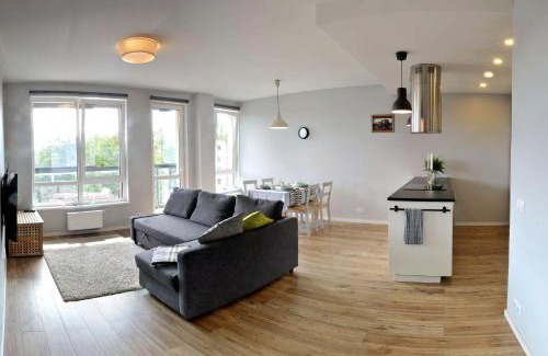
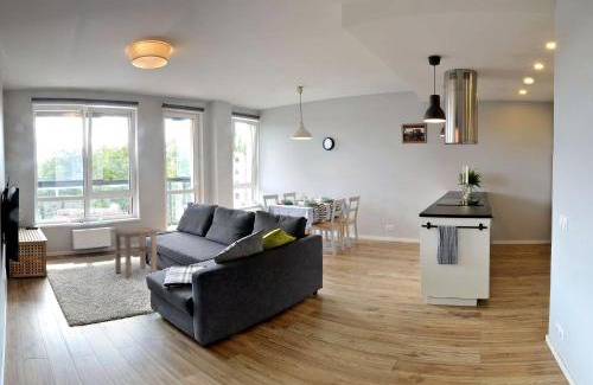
+ side table [109,226,161,278]
